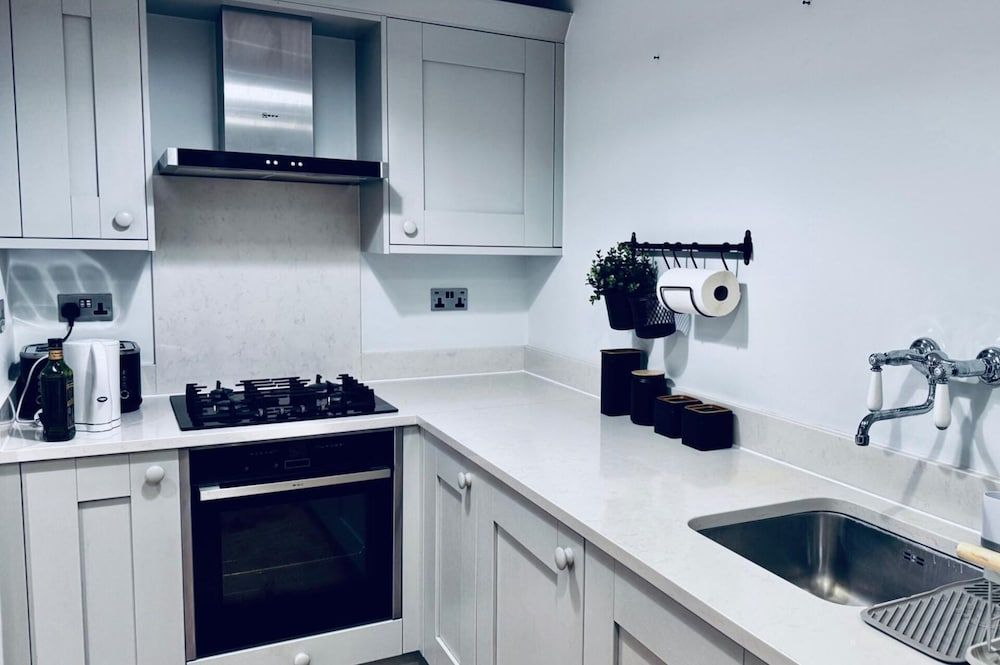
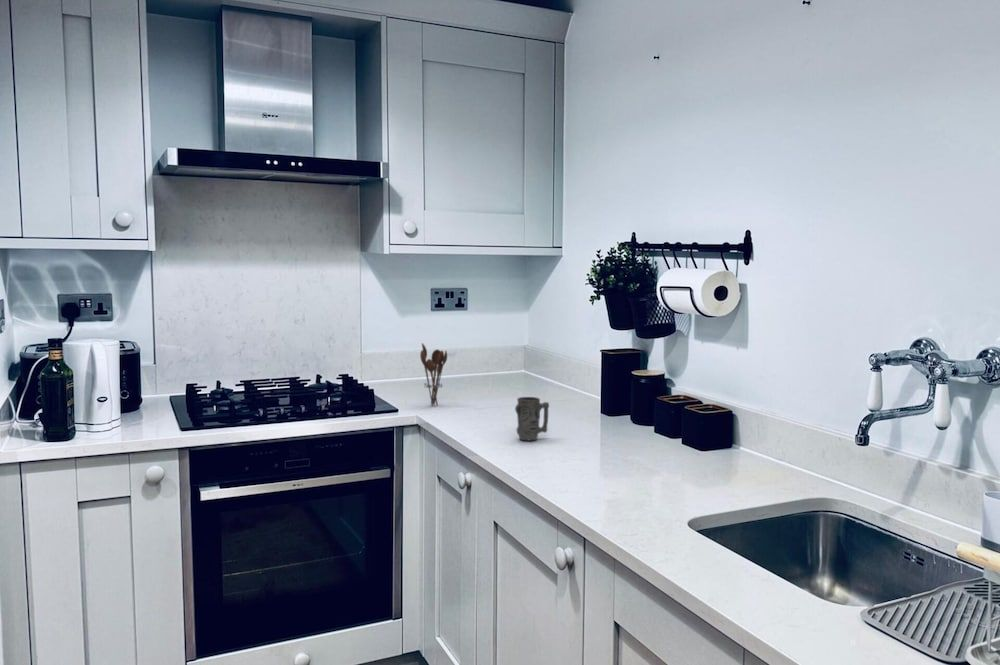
+ mug [514,396,550,441]
+ utensil holder [419,342,448,406]
